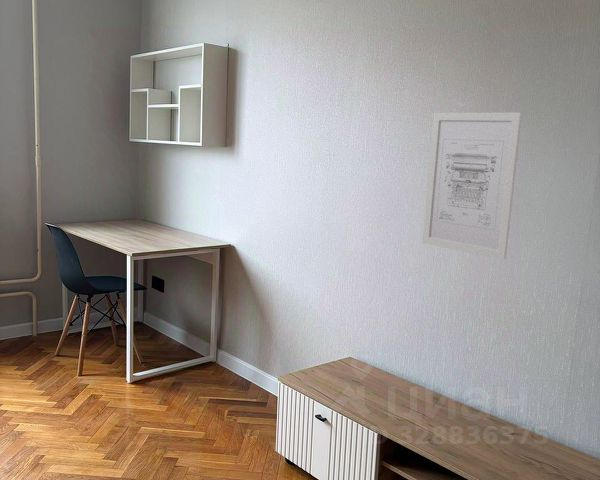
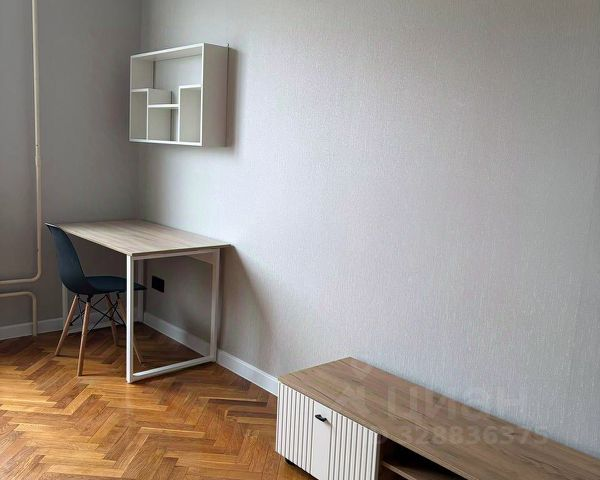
- wall art [421,111,523,260]
